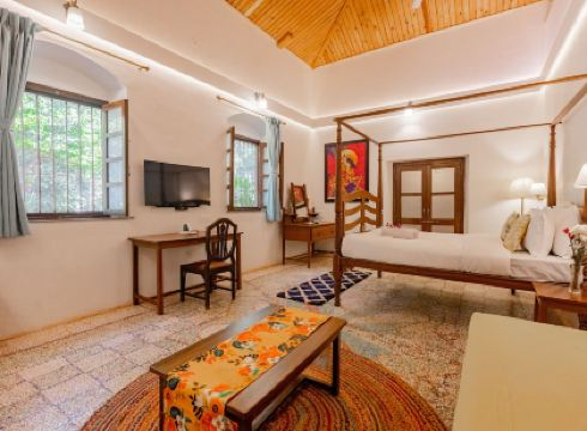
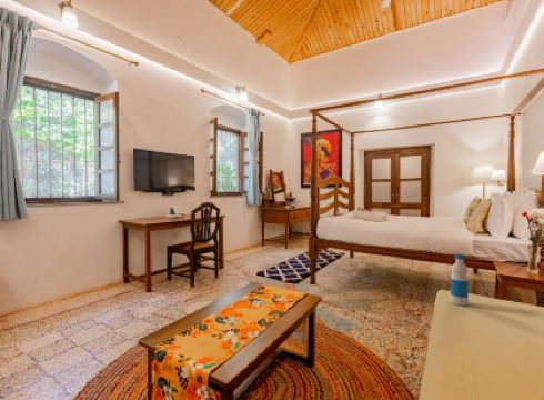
+ bottle [450,252,470,307]
